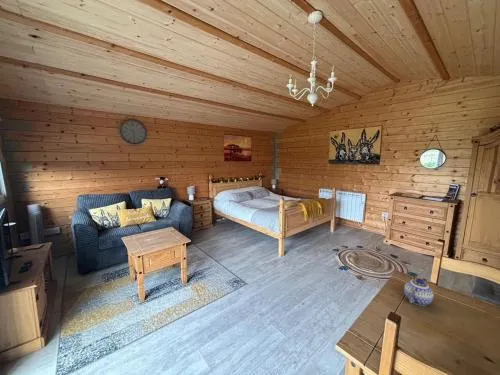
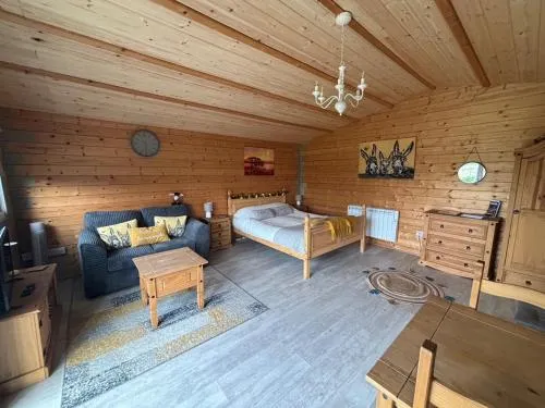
- teapot [403,277,434,307]
